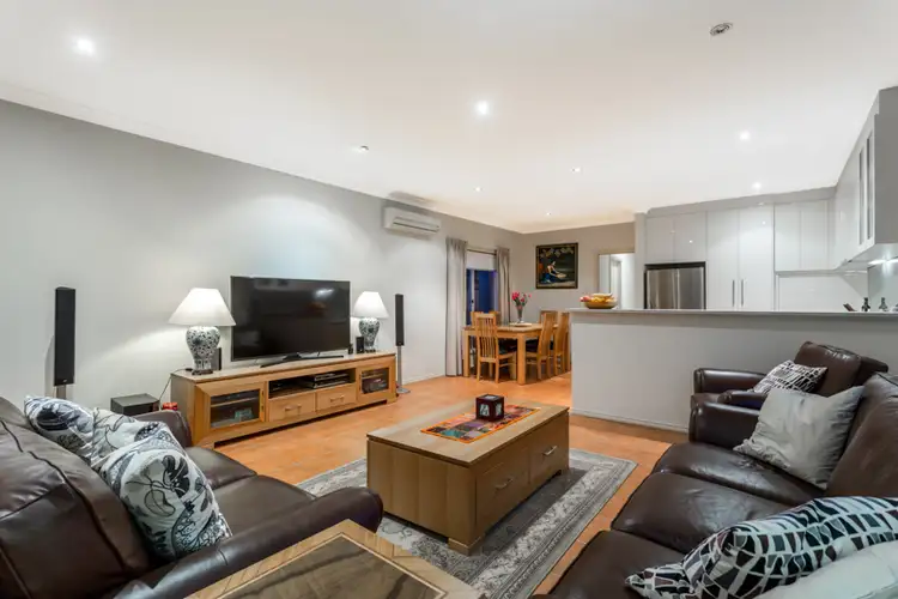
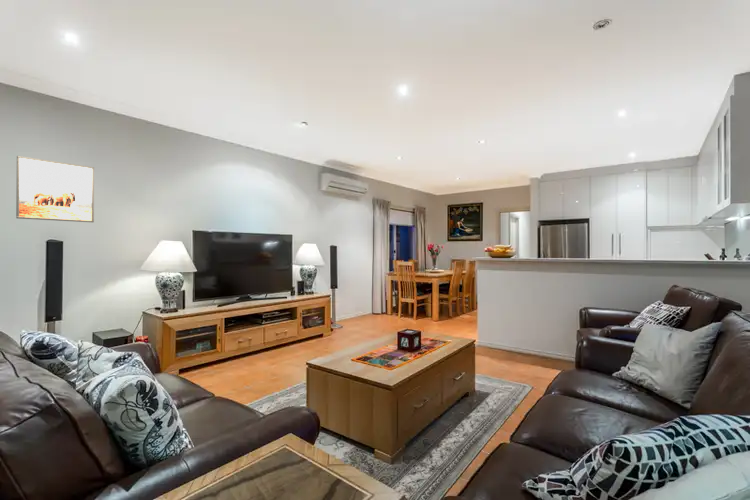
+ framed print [15,155,95,223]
